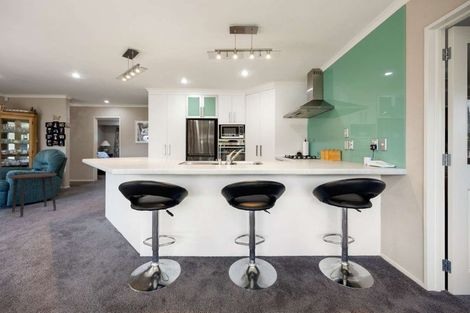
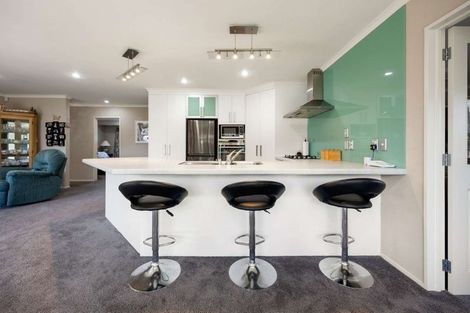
- side table [7,172,58,218]
